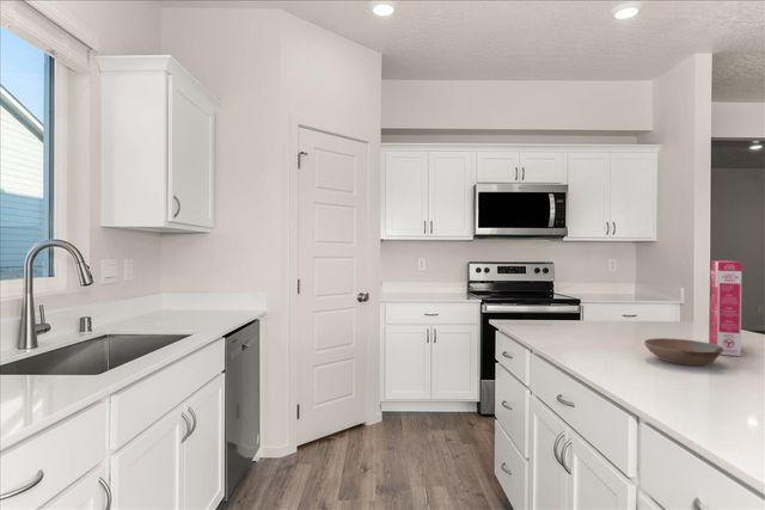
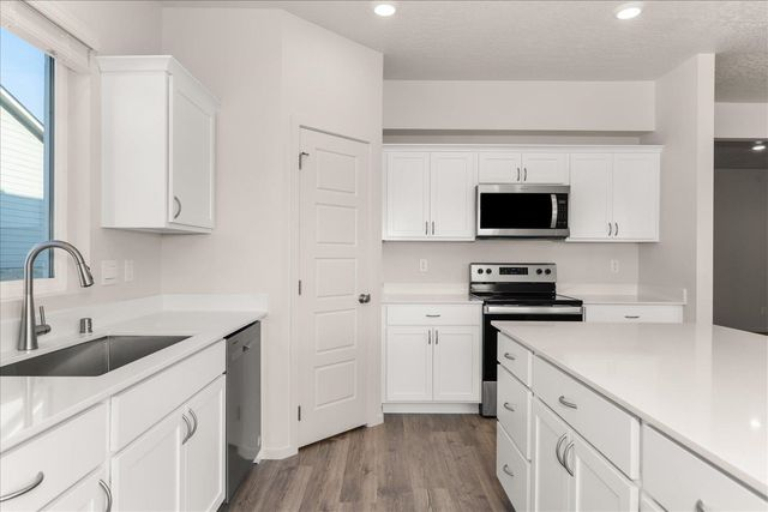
- bowl [643,337,723,367]
- cereal box [708,259,743,357]
